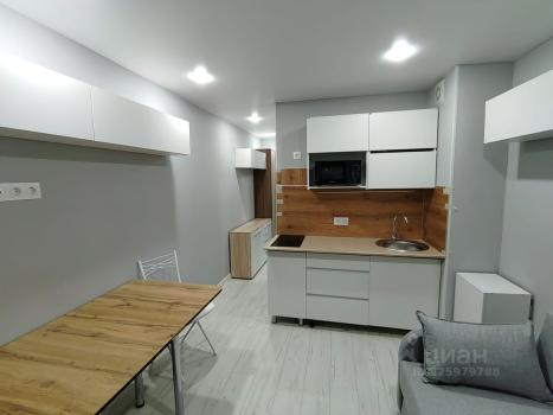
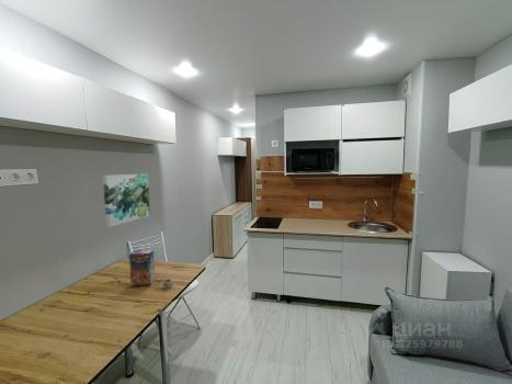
+ wall art [102,173,151,228]
+ cereal box [128,249,173,291]
